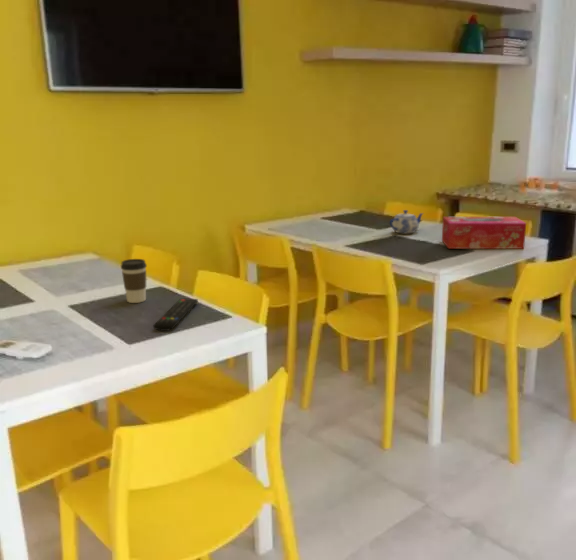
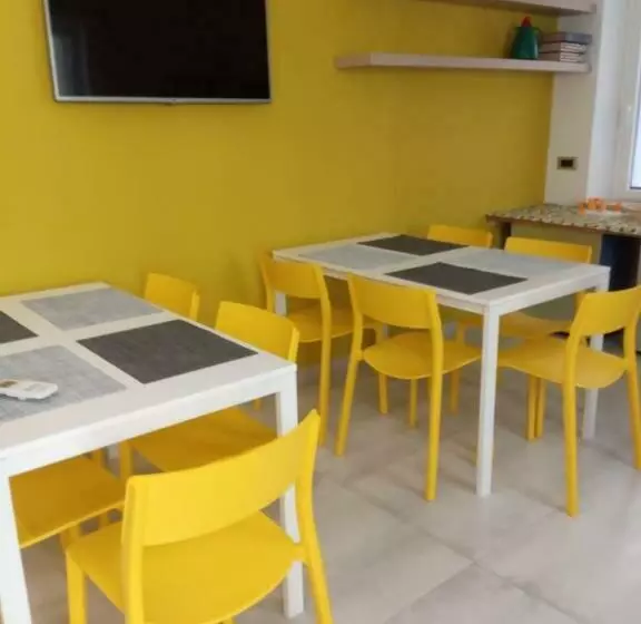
- coffee cup [120,258,148,304]
- teapot [389,209,424,234]
- tissue box [441,216,527,250]
- remote control [152,298,199,332]
